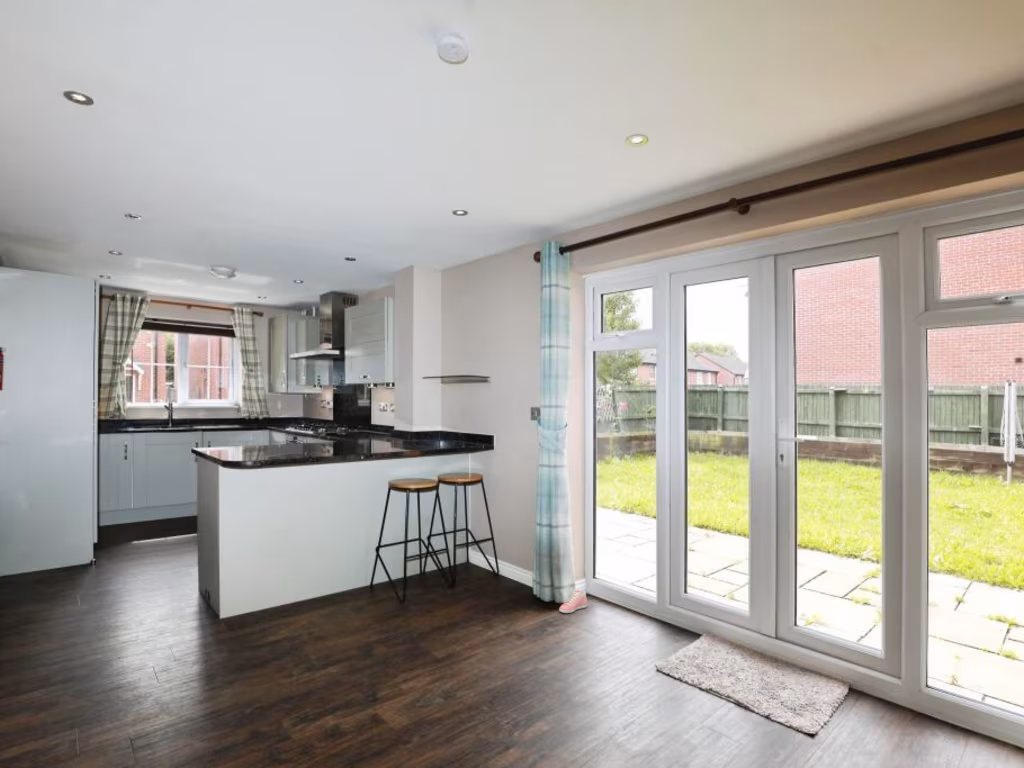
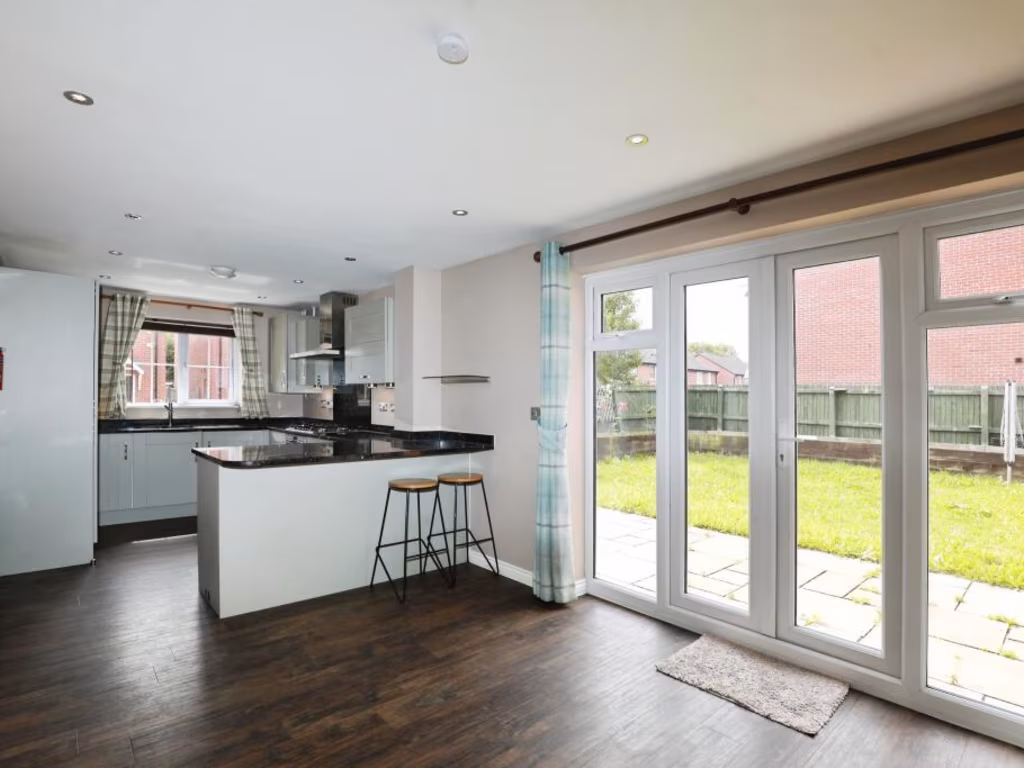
- sneaker [558,589,588,614]
